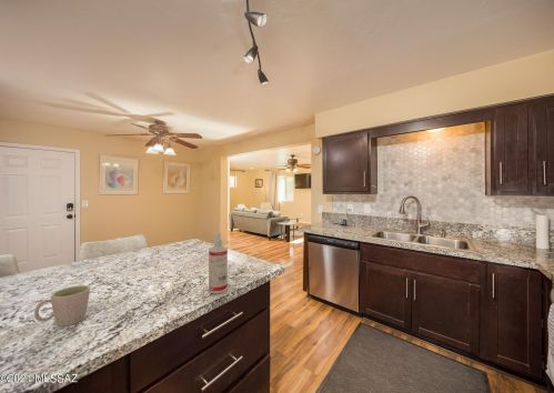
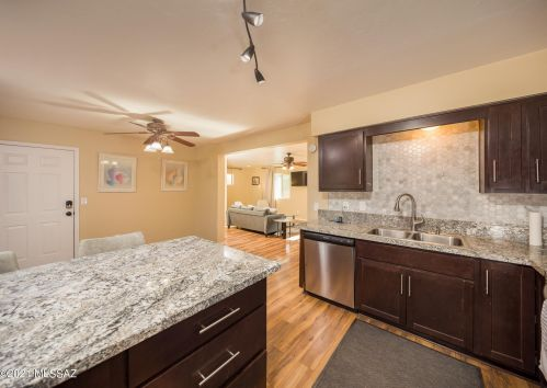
- spray bottle [208,232,229,294]
- mug [33,284,91,328]
